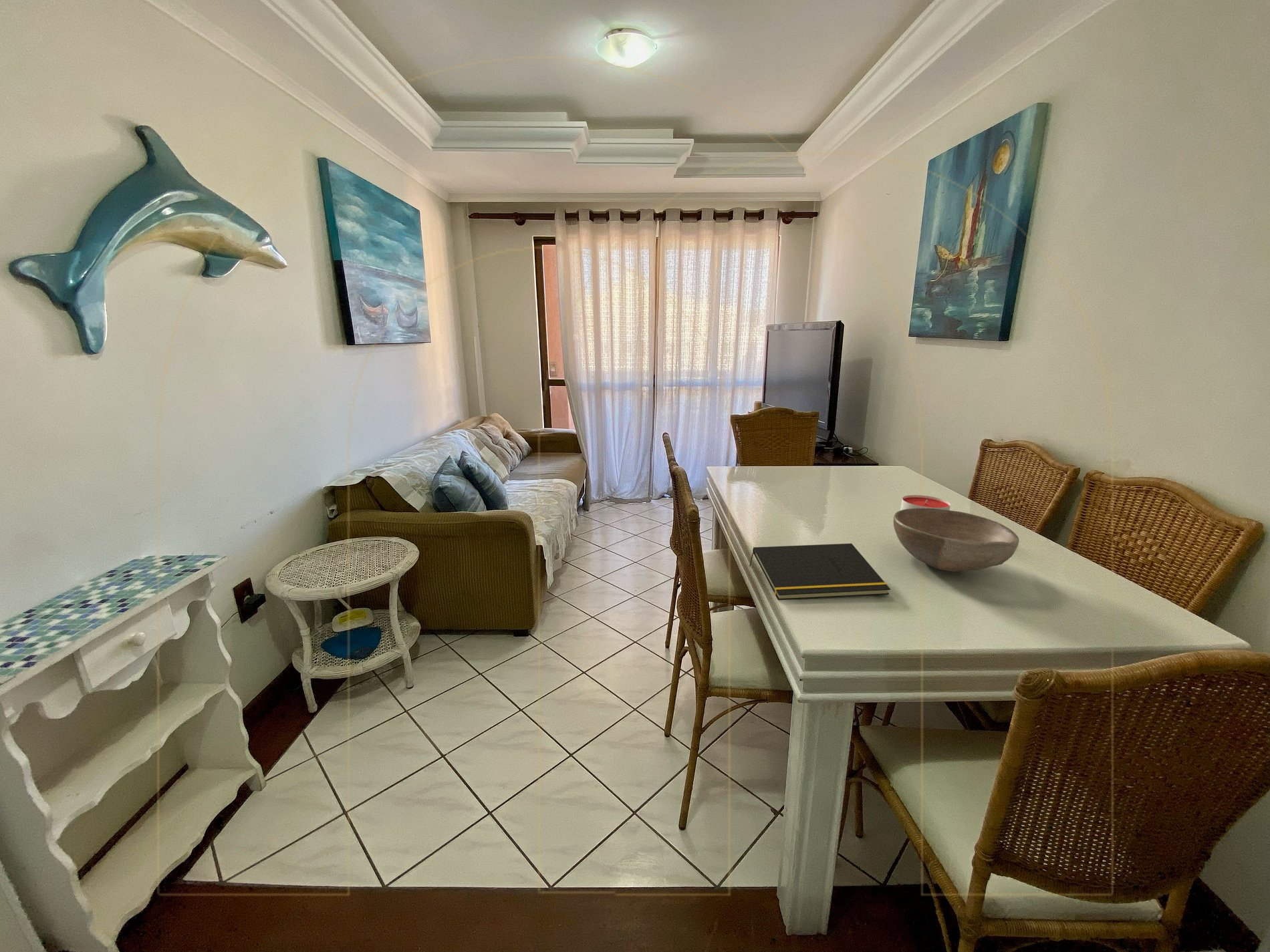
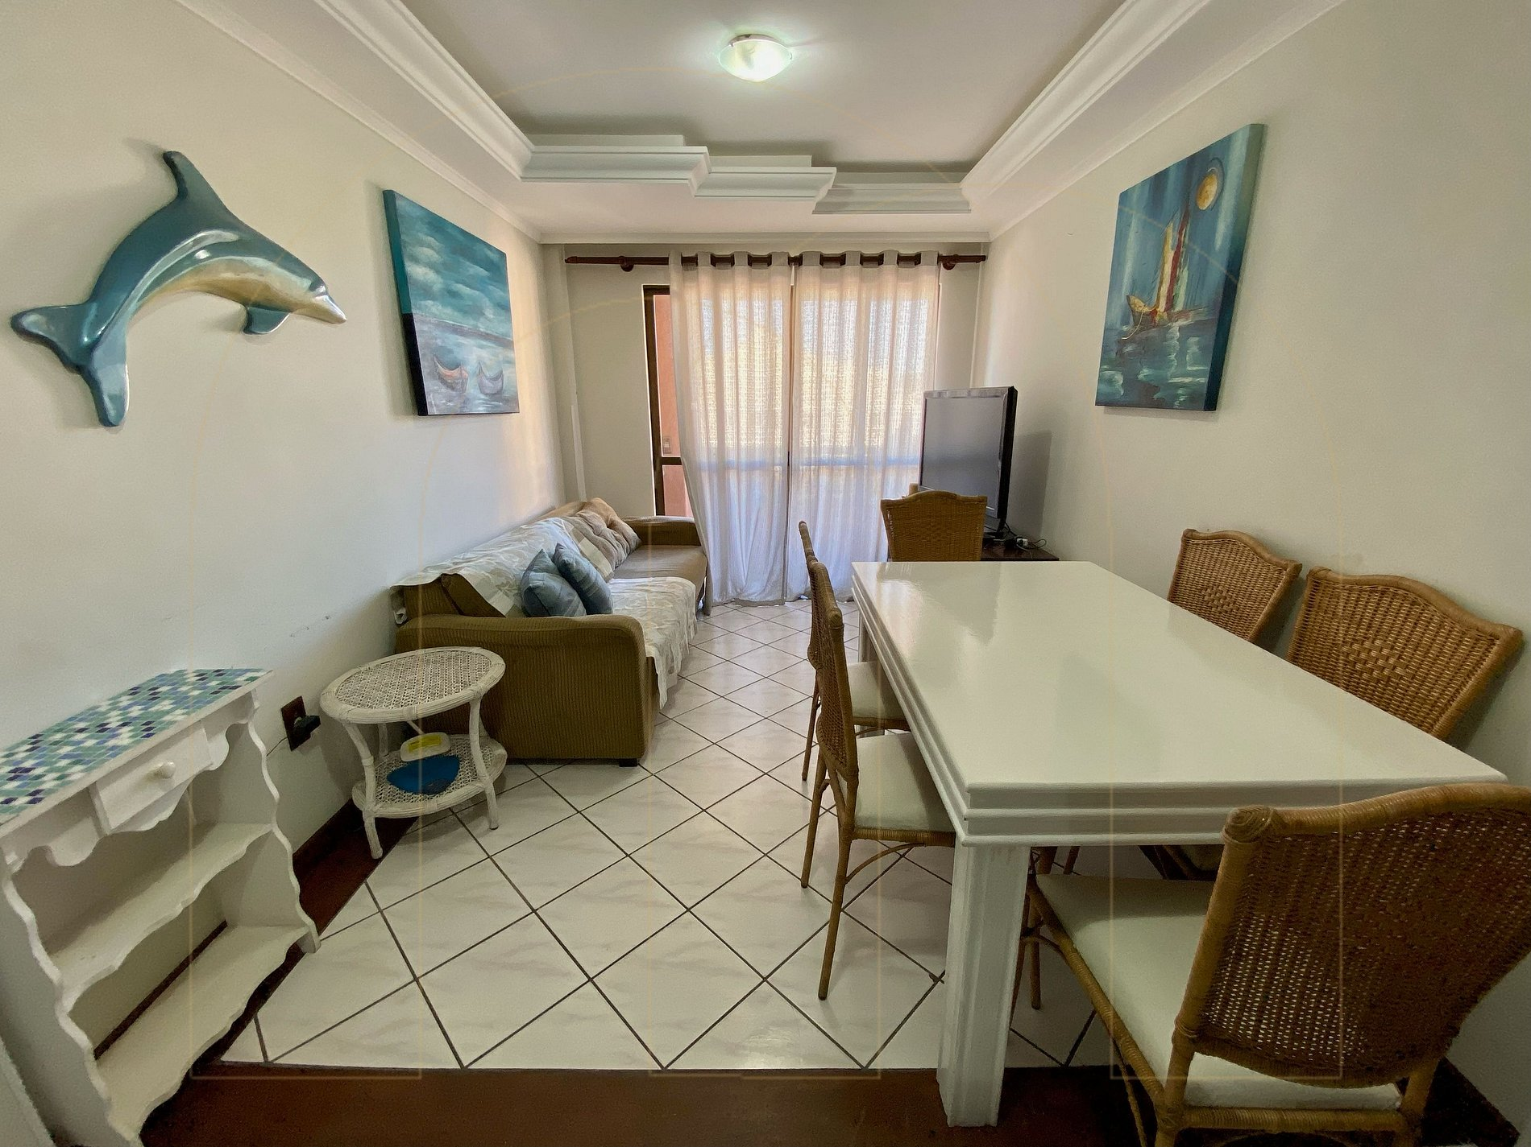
- notepad [749,542,891,601]
- candle [900,494,951,510]
- bowl [893,508,1019,573]
